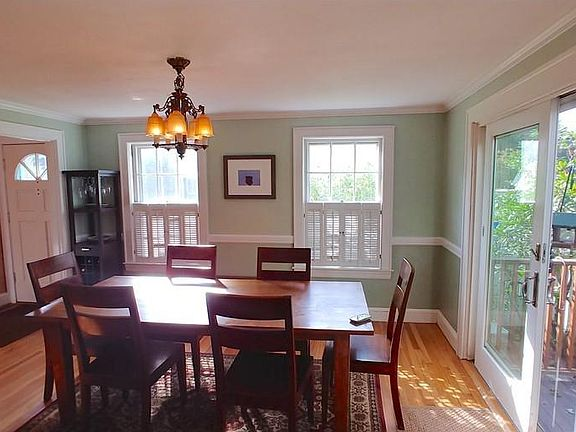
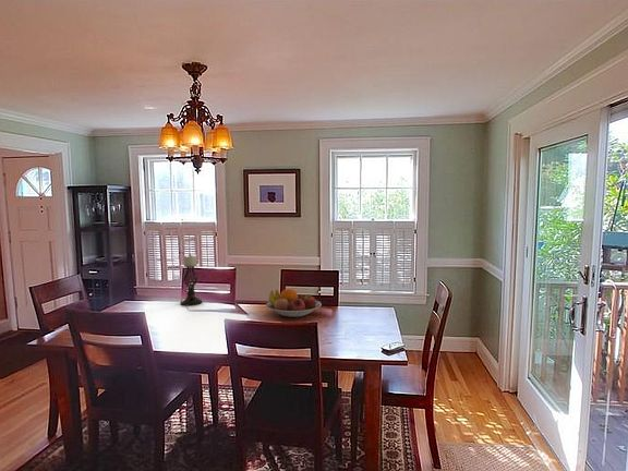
+ candle holder [179,253,203,306]
+ fruit bowl [265,288,323,318]
